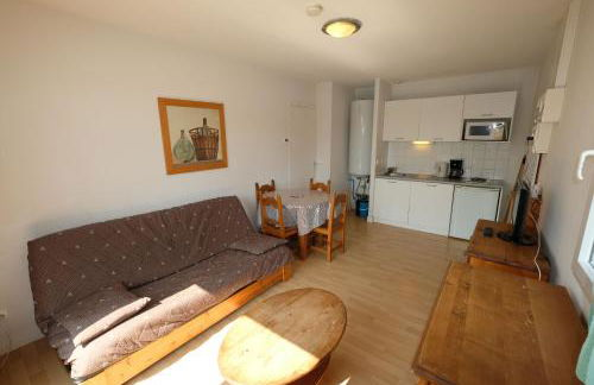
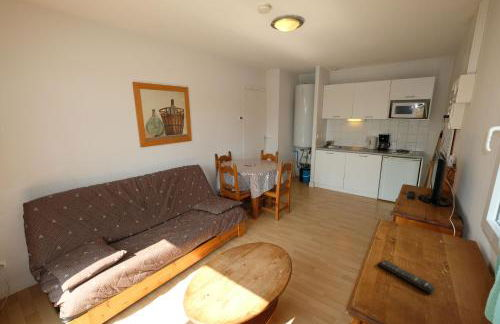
+ remote control [377,259,436,295]
